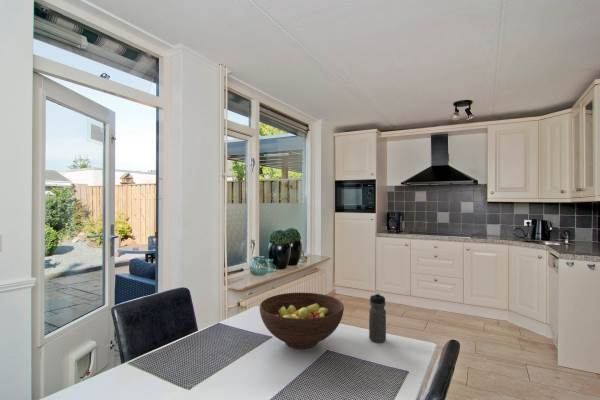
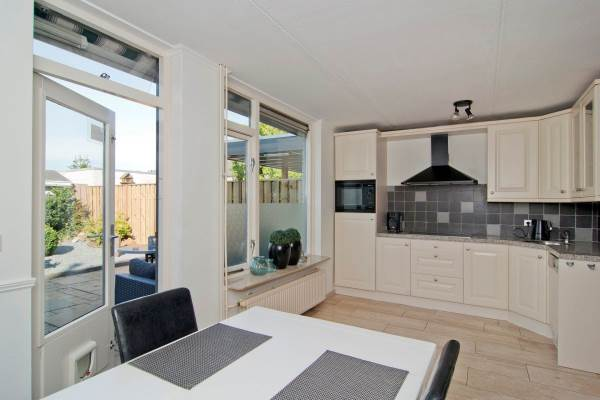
- fruit bowl [259,292,345,350]
- water bottle [368,292,387,344]
